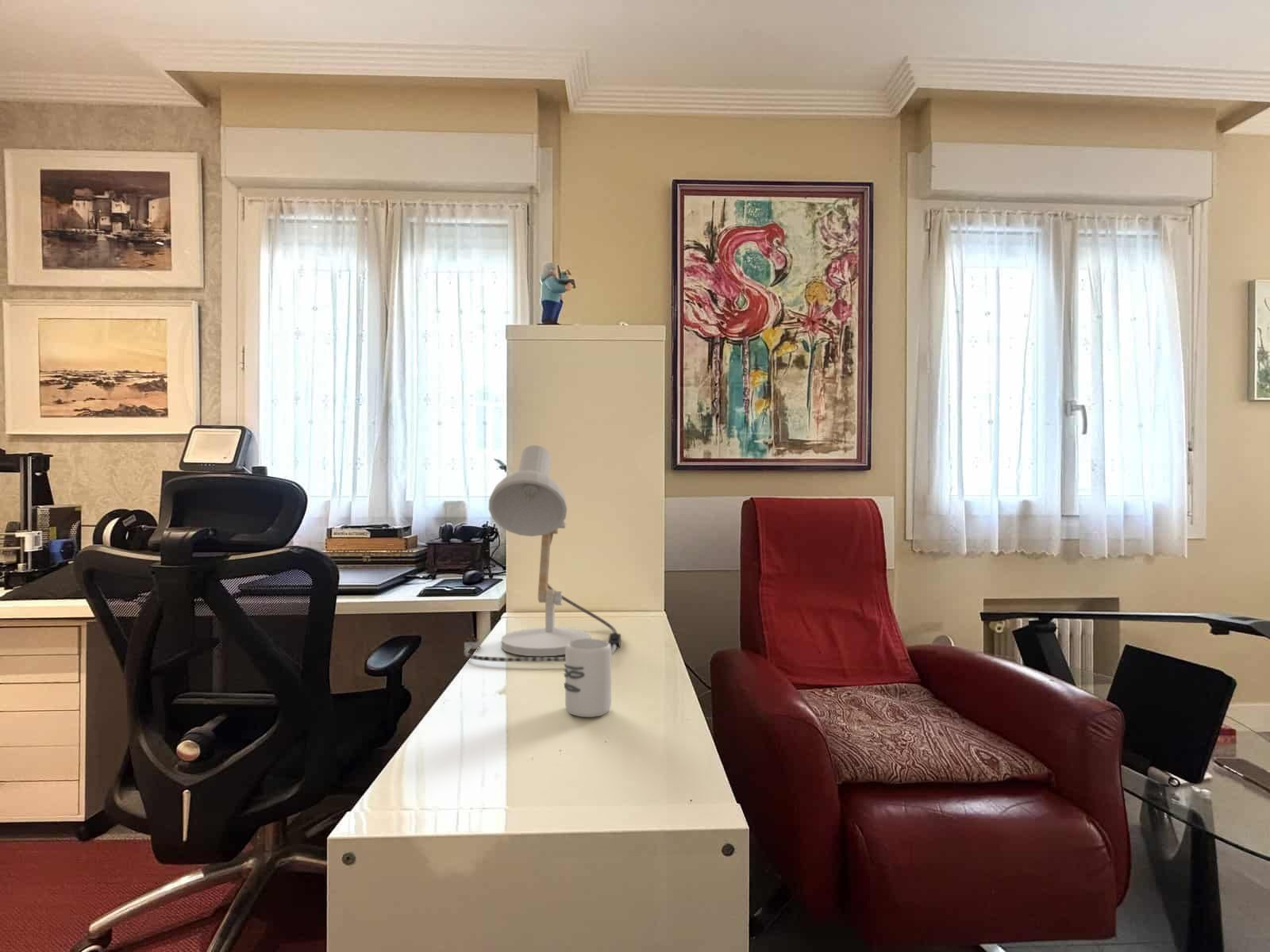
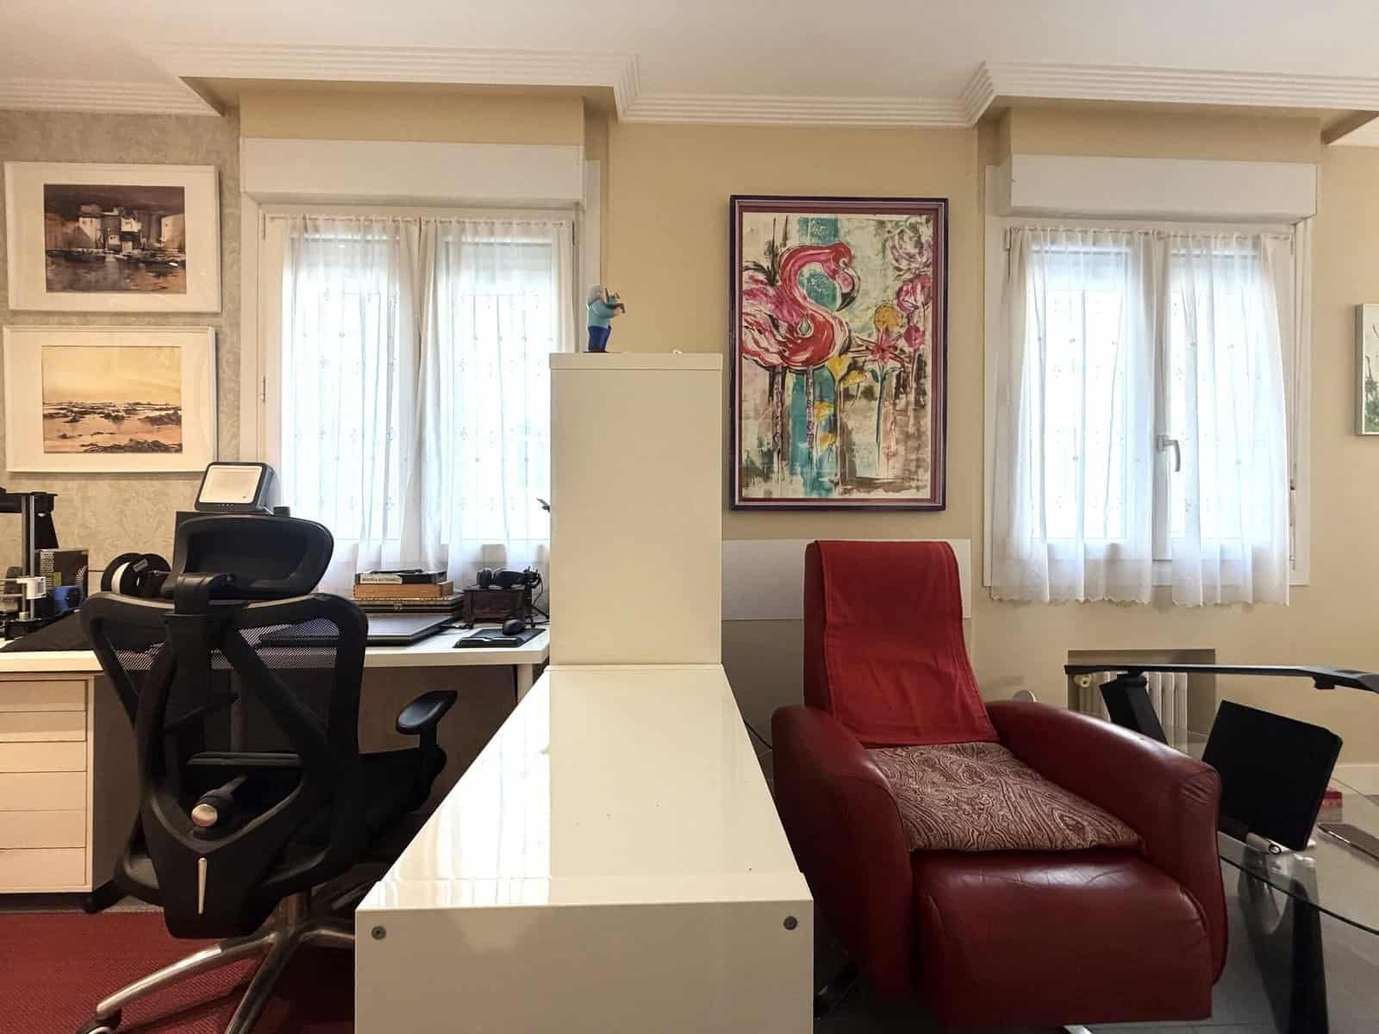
- desk lamp [464,444,622,662]
- cup [564,638,612,718]
